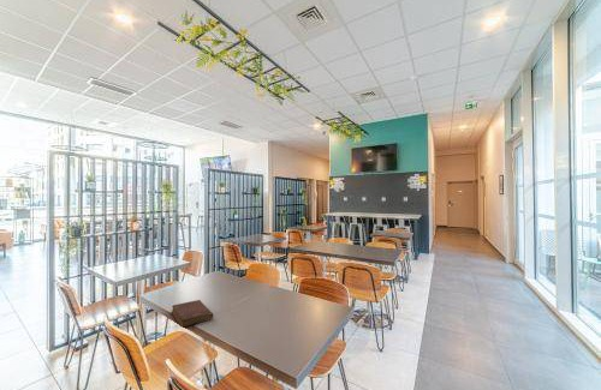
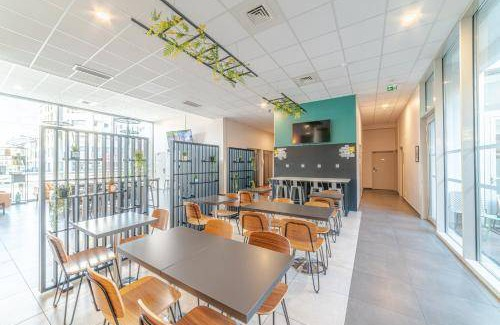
- diary [169,299,214,329]
